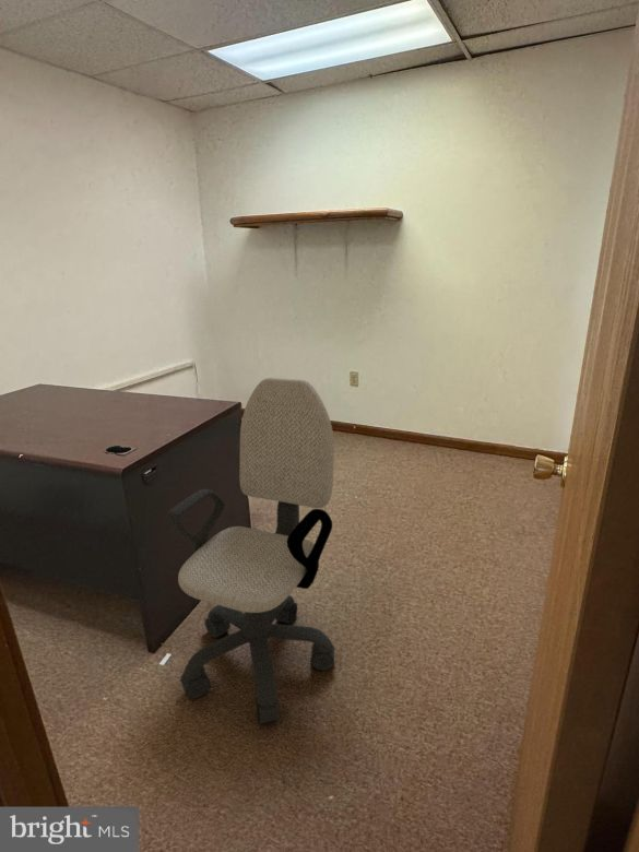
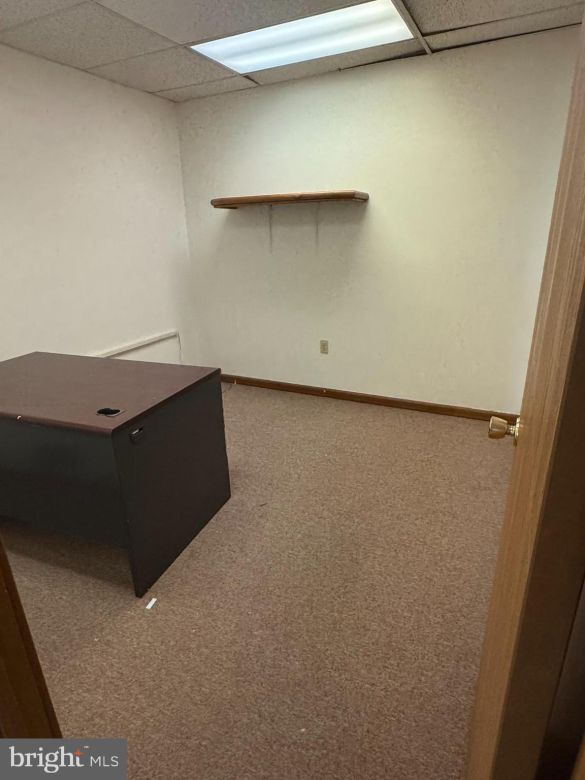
- office chair [166,377,335,724]
